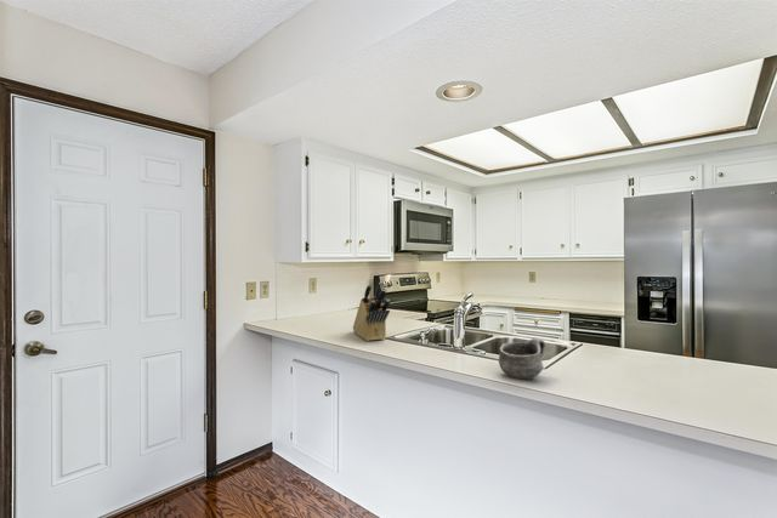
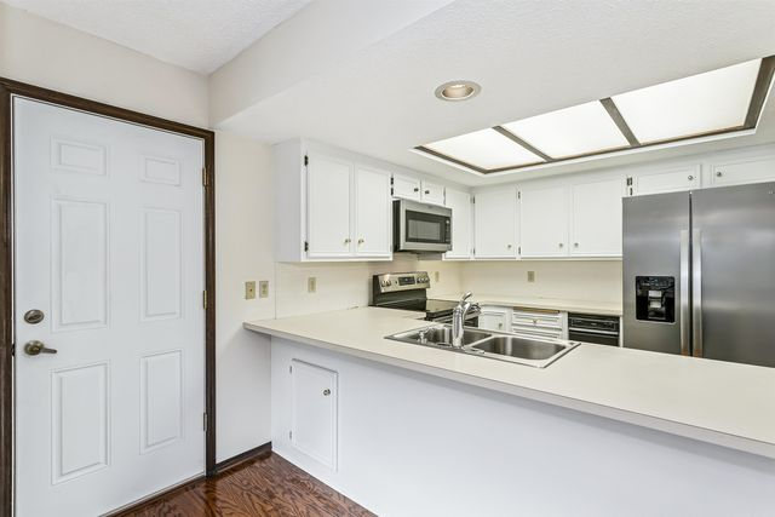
- bowl [498,336,546,381]
- knife block [352,280,391,342]
